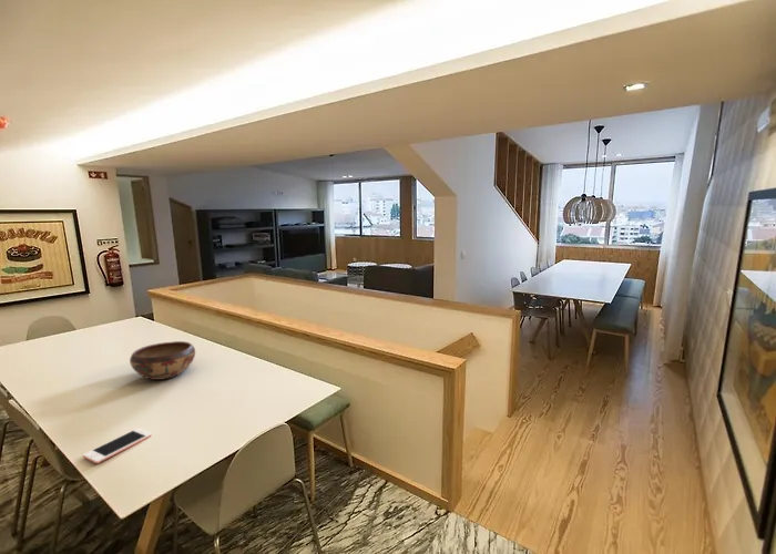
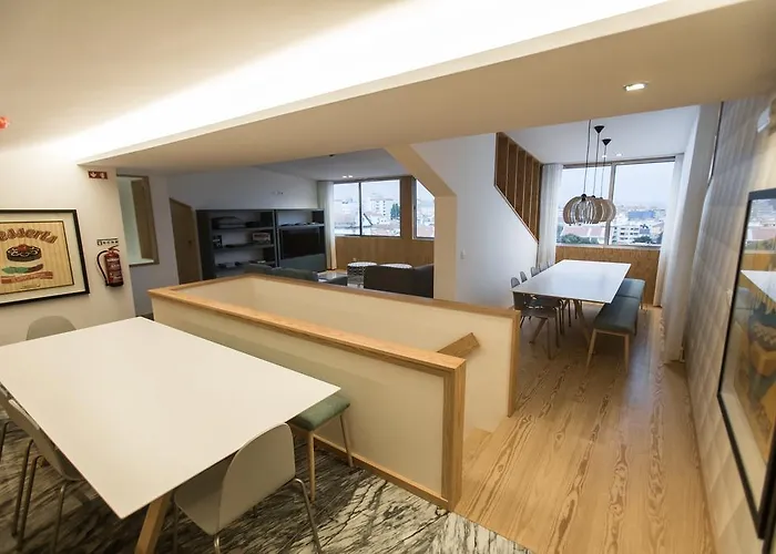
- decorative bowl [129,340,196,381]
- cell phone [82,428,153,464]
